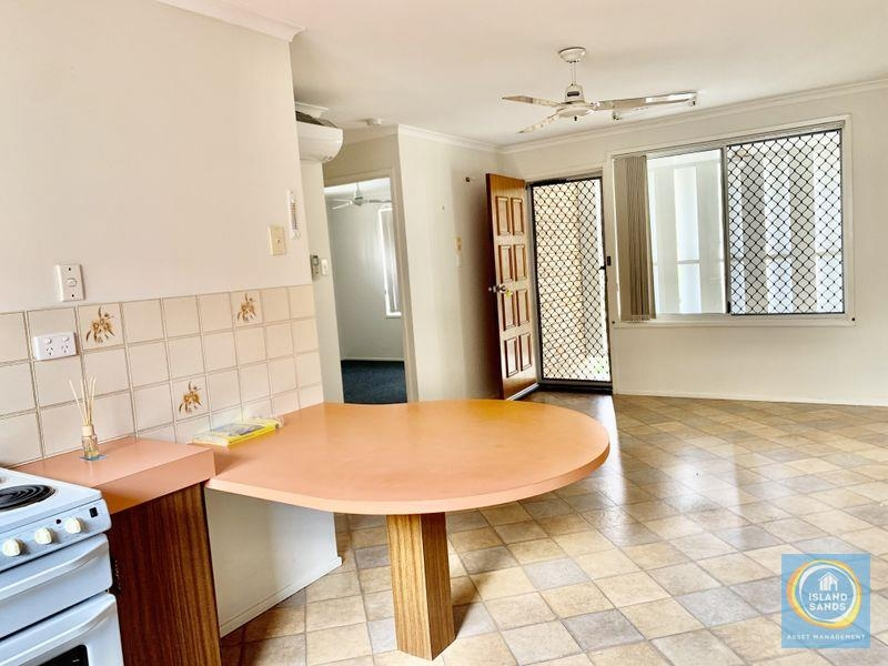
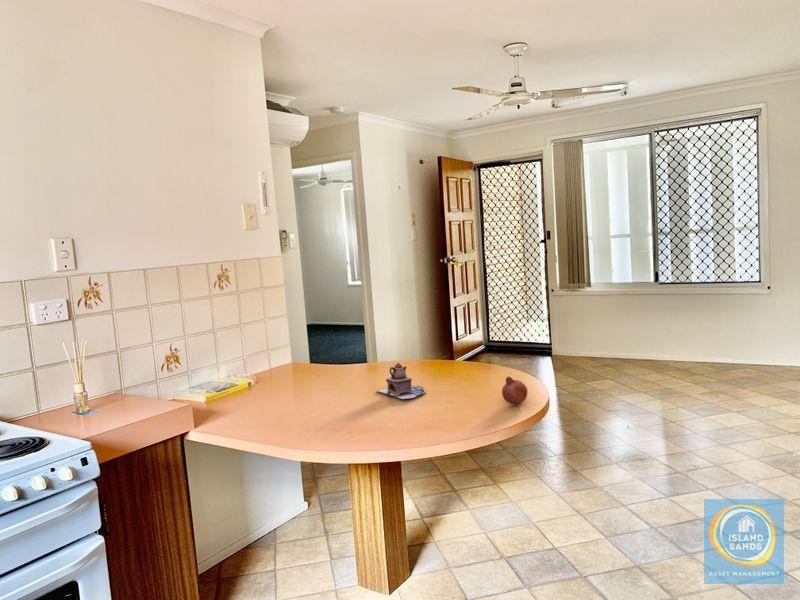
+ fruit [501,376,529,405]
+ teapot [376,362,427,400]
